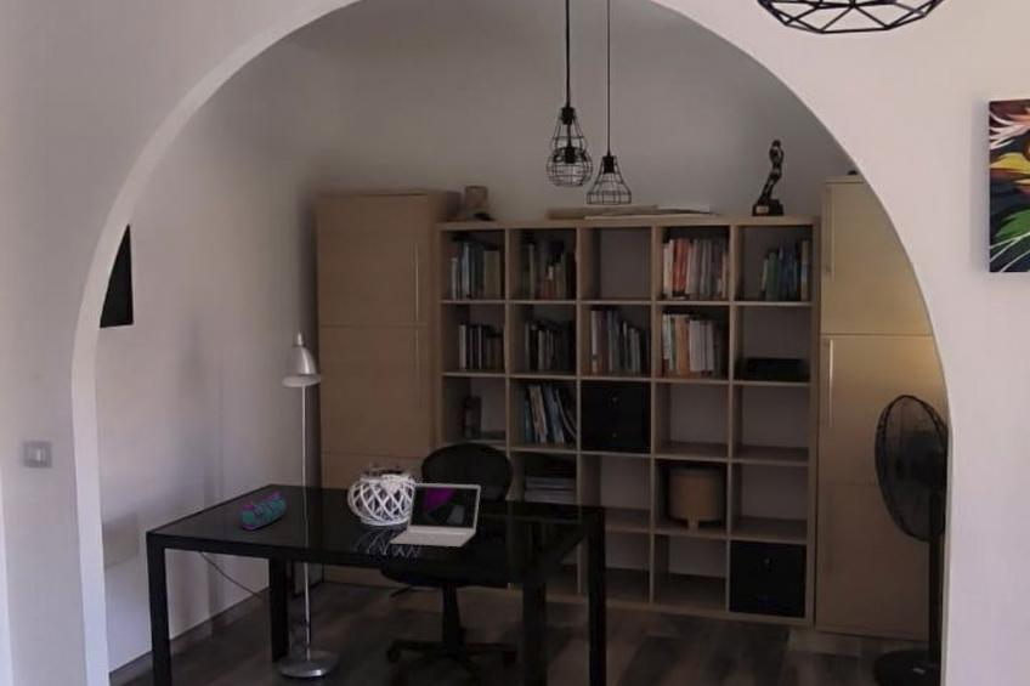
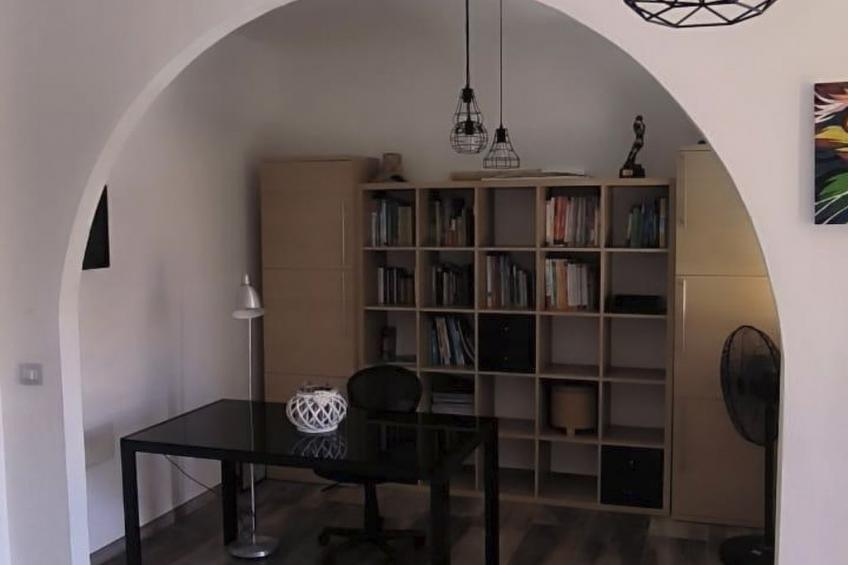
- pencil case [238,491,288,531]
- laptop [389,482,482,548]
